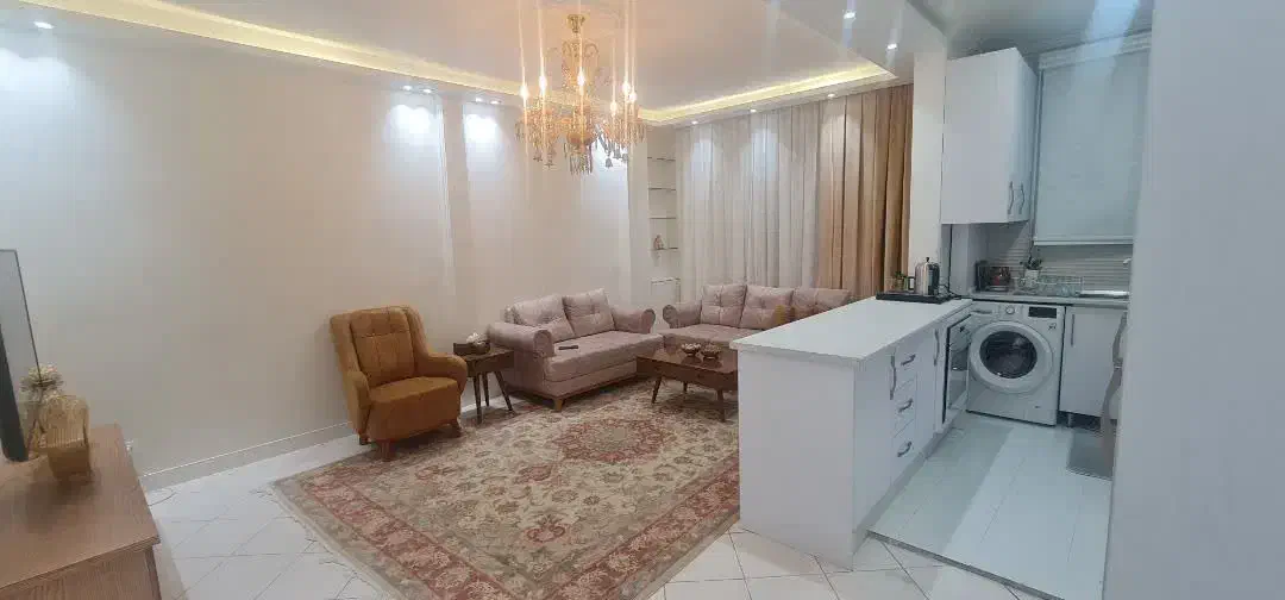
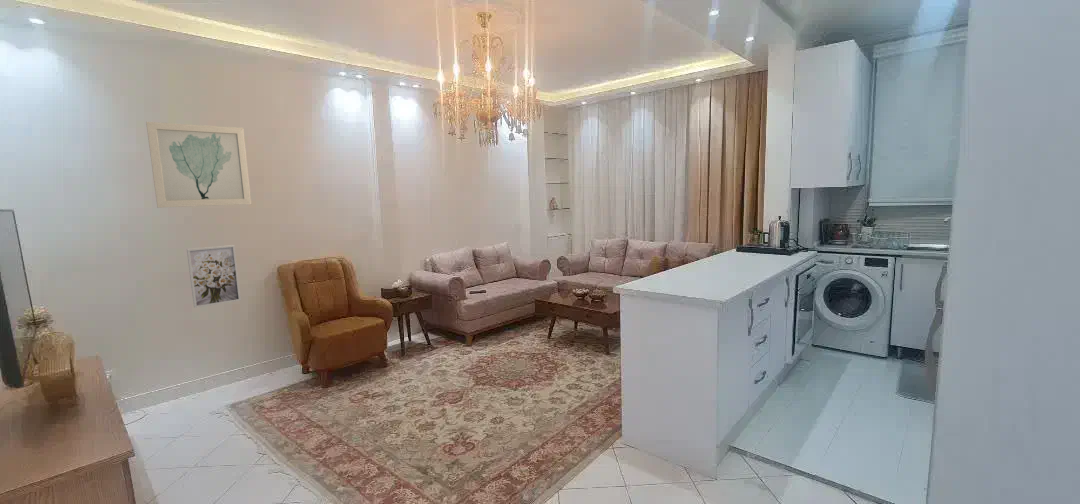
+ wall art [186,244,242,309]
+ wall art [145,121,252,209]
